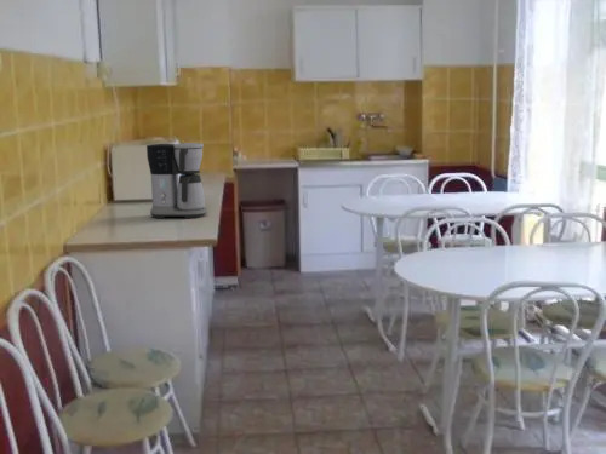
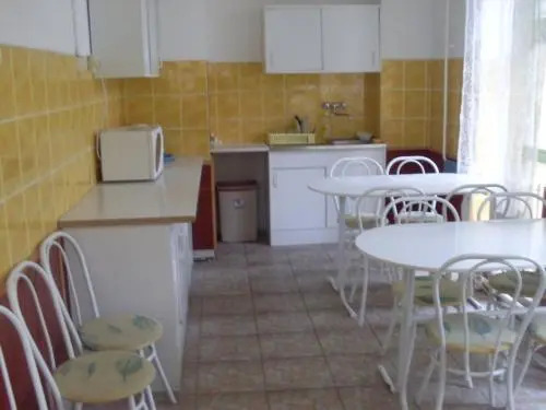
- coffee maker [145,142,208,219]
